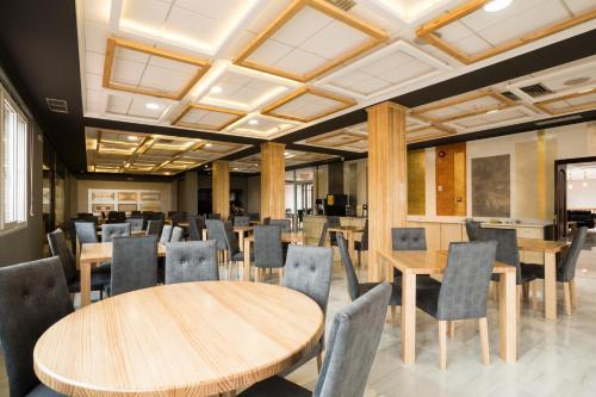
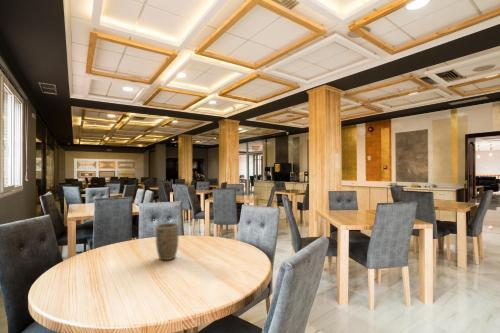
+ plant pot [155,222,179,261]
